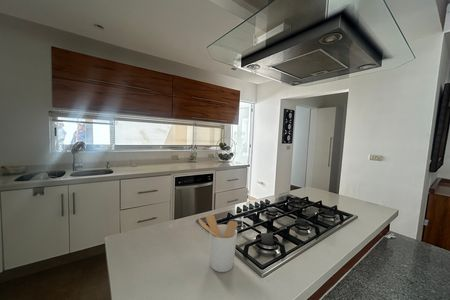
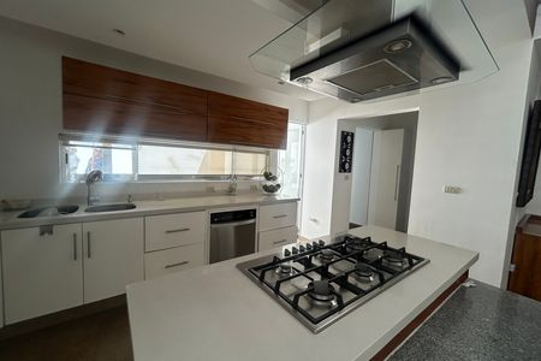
- utensil holder [197,214,239,273]
